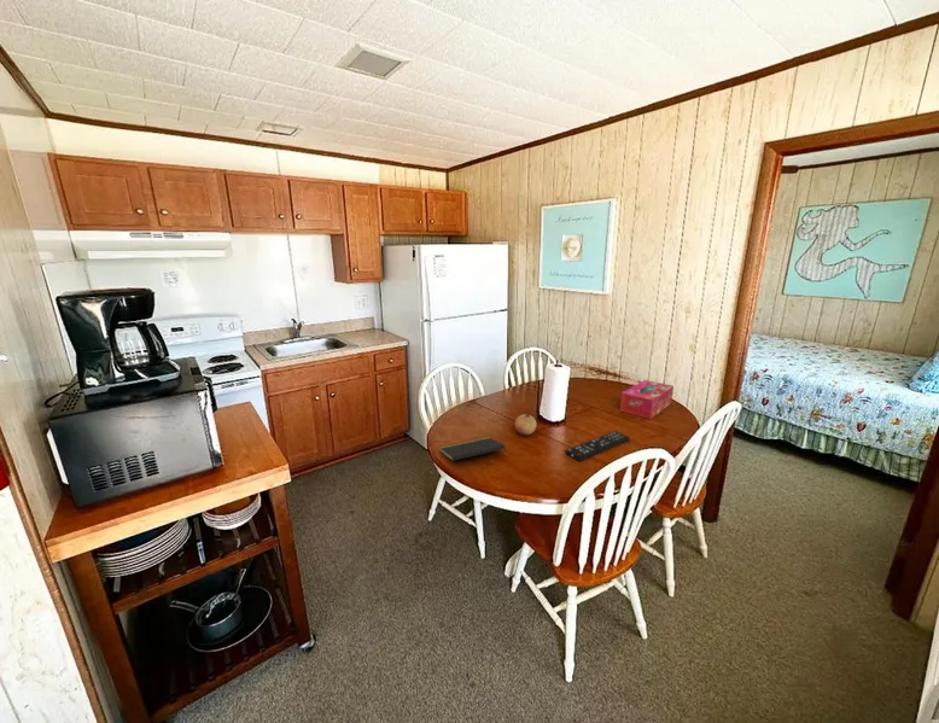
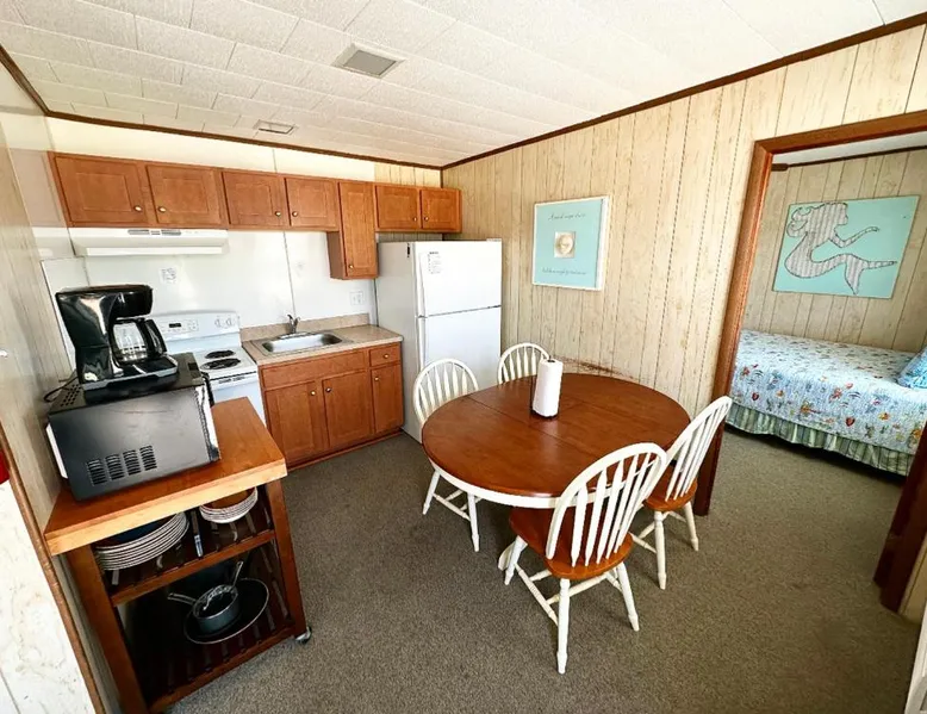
- fruit [514,413,537,437]
- notepad [437,436,507,462]
- remote control [564,430,631,462]
- tissue box [619,379,675,420]
